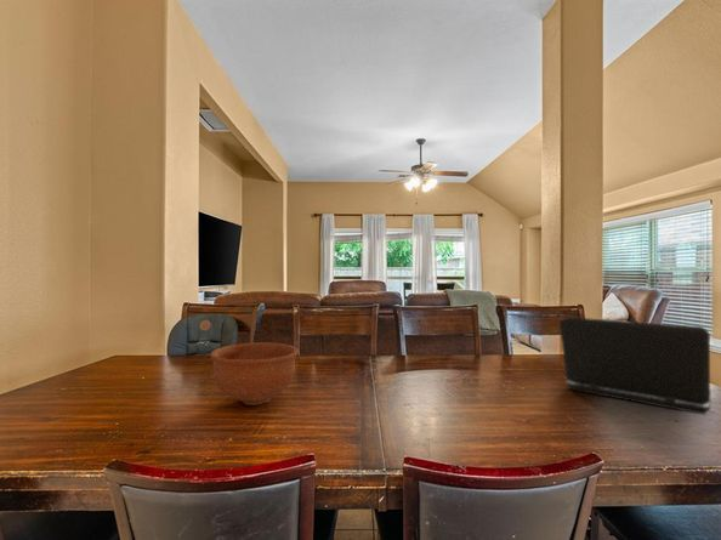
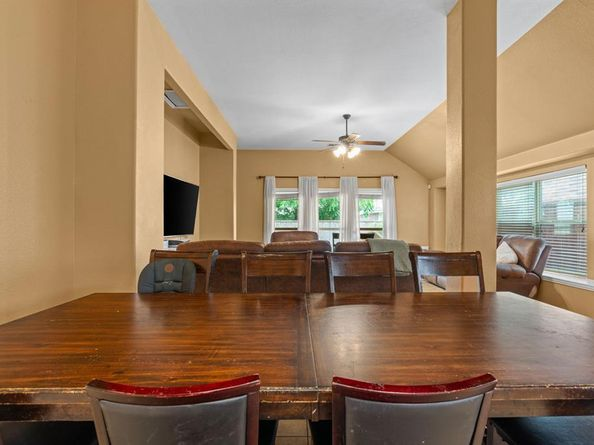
- laptop [558,317,713,415]
- bowl [209,341,300,407]
